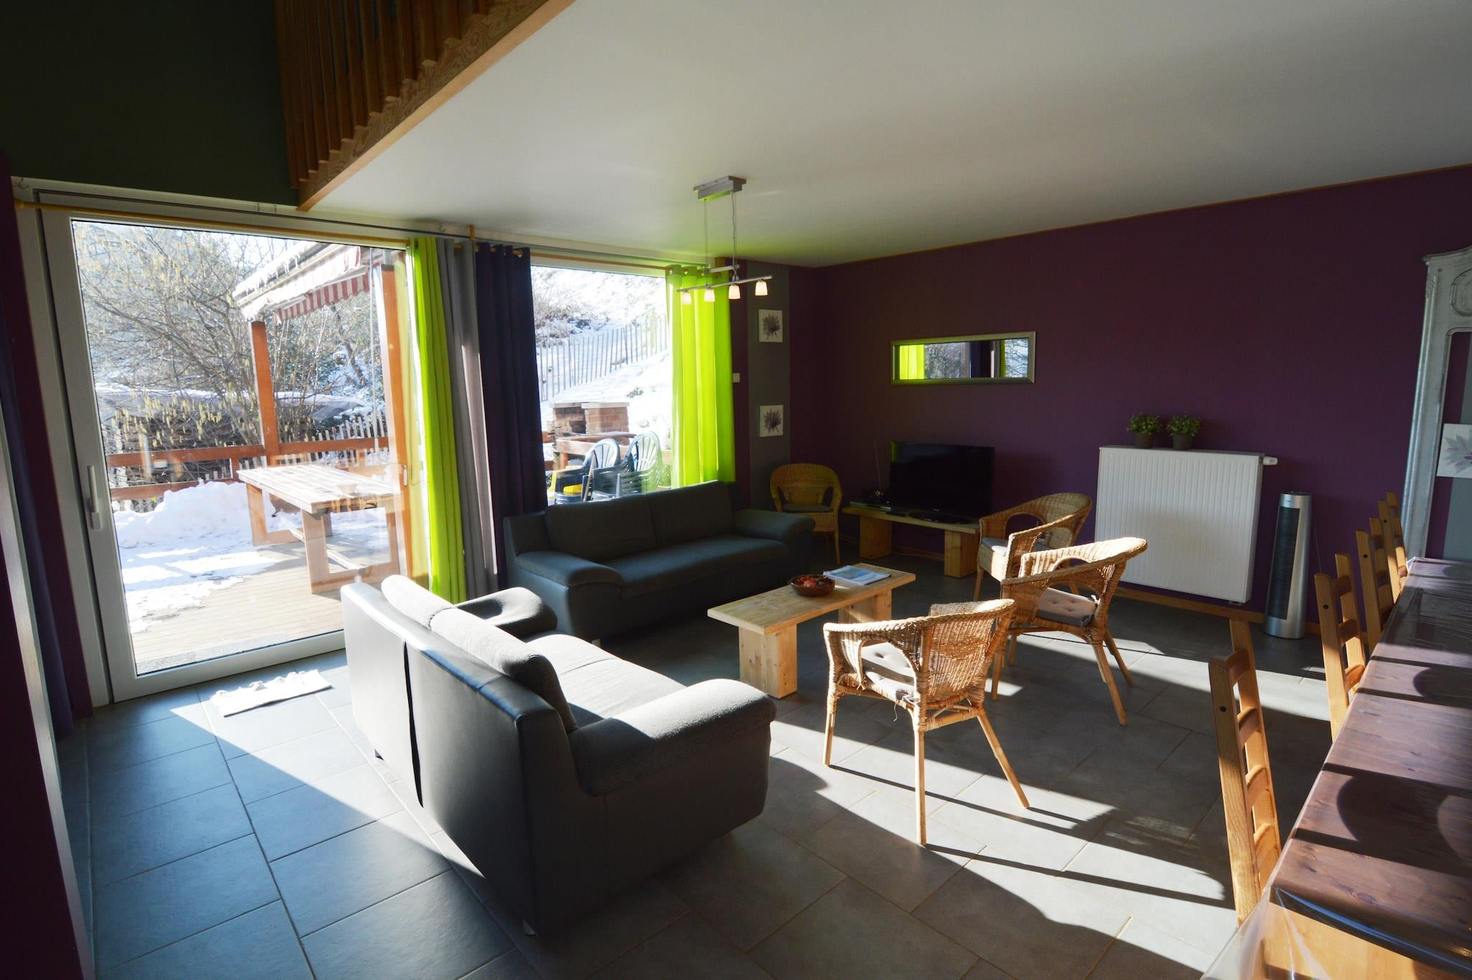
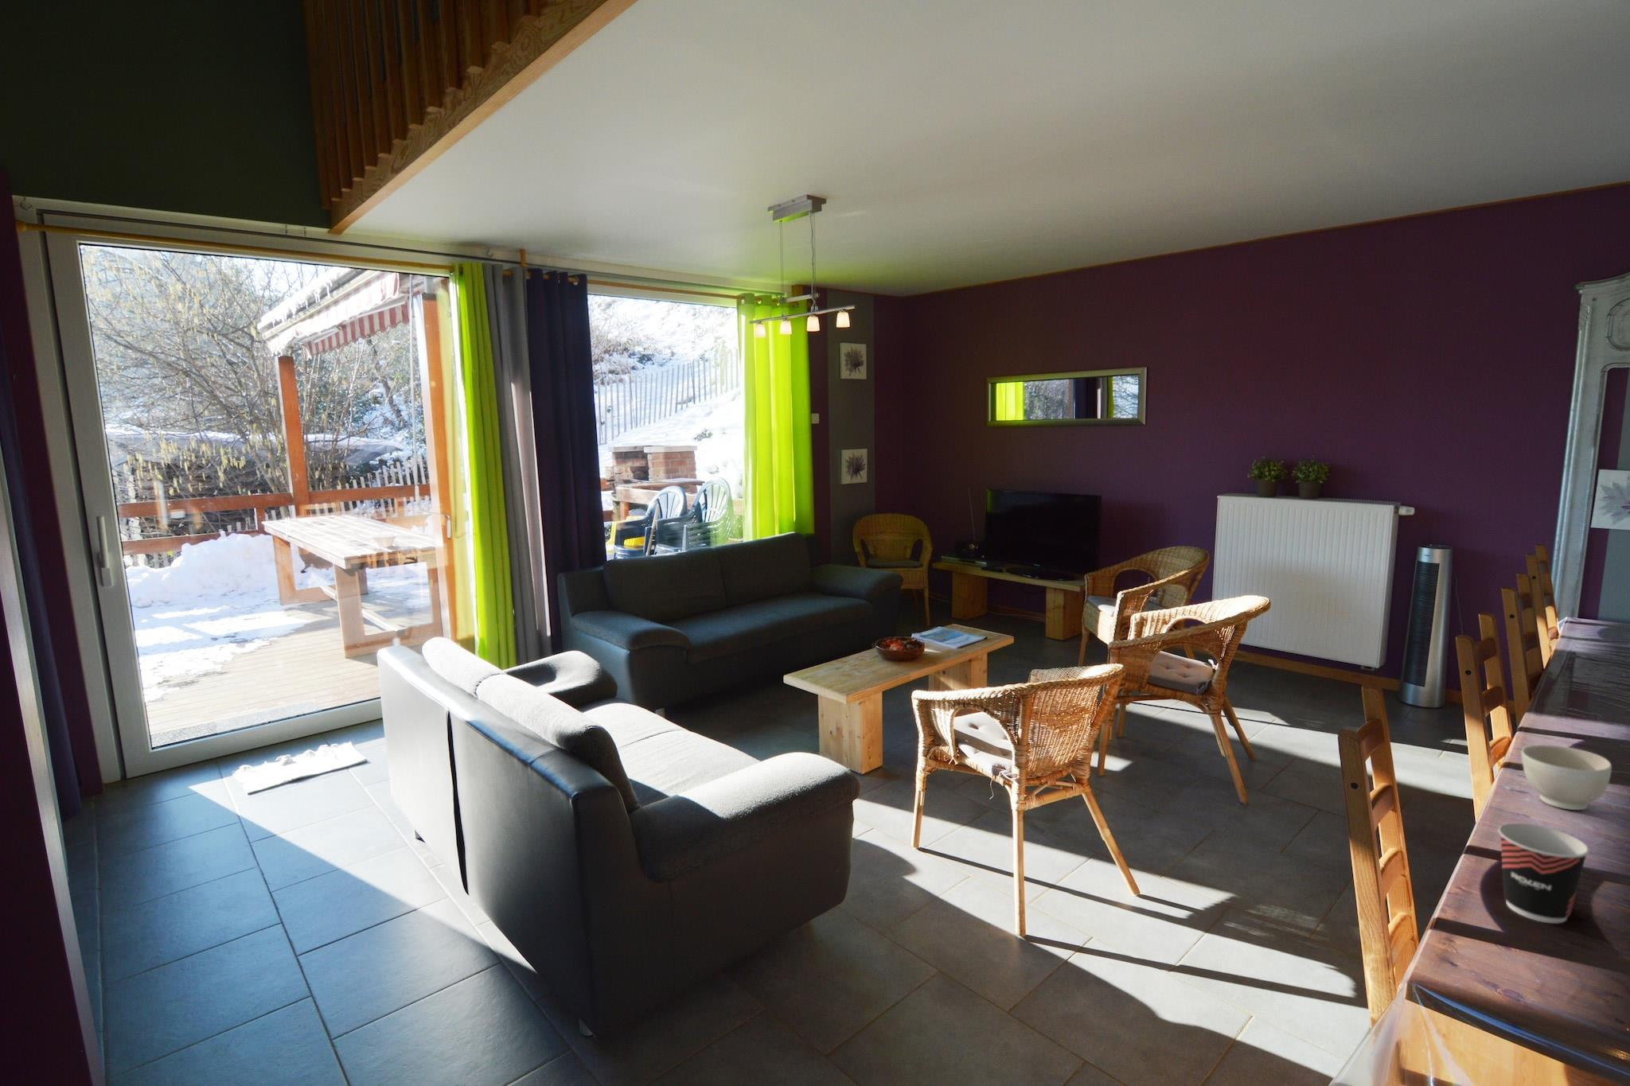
+ bowl [1521,744,1613,811]
+ cup [1498,823,1590,924]
